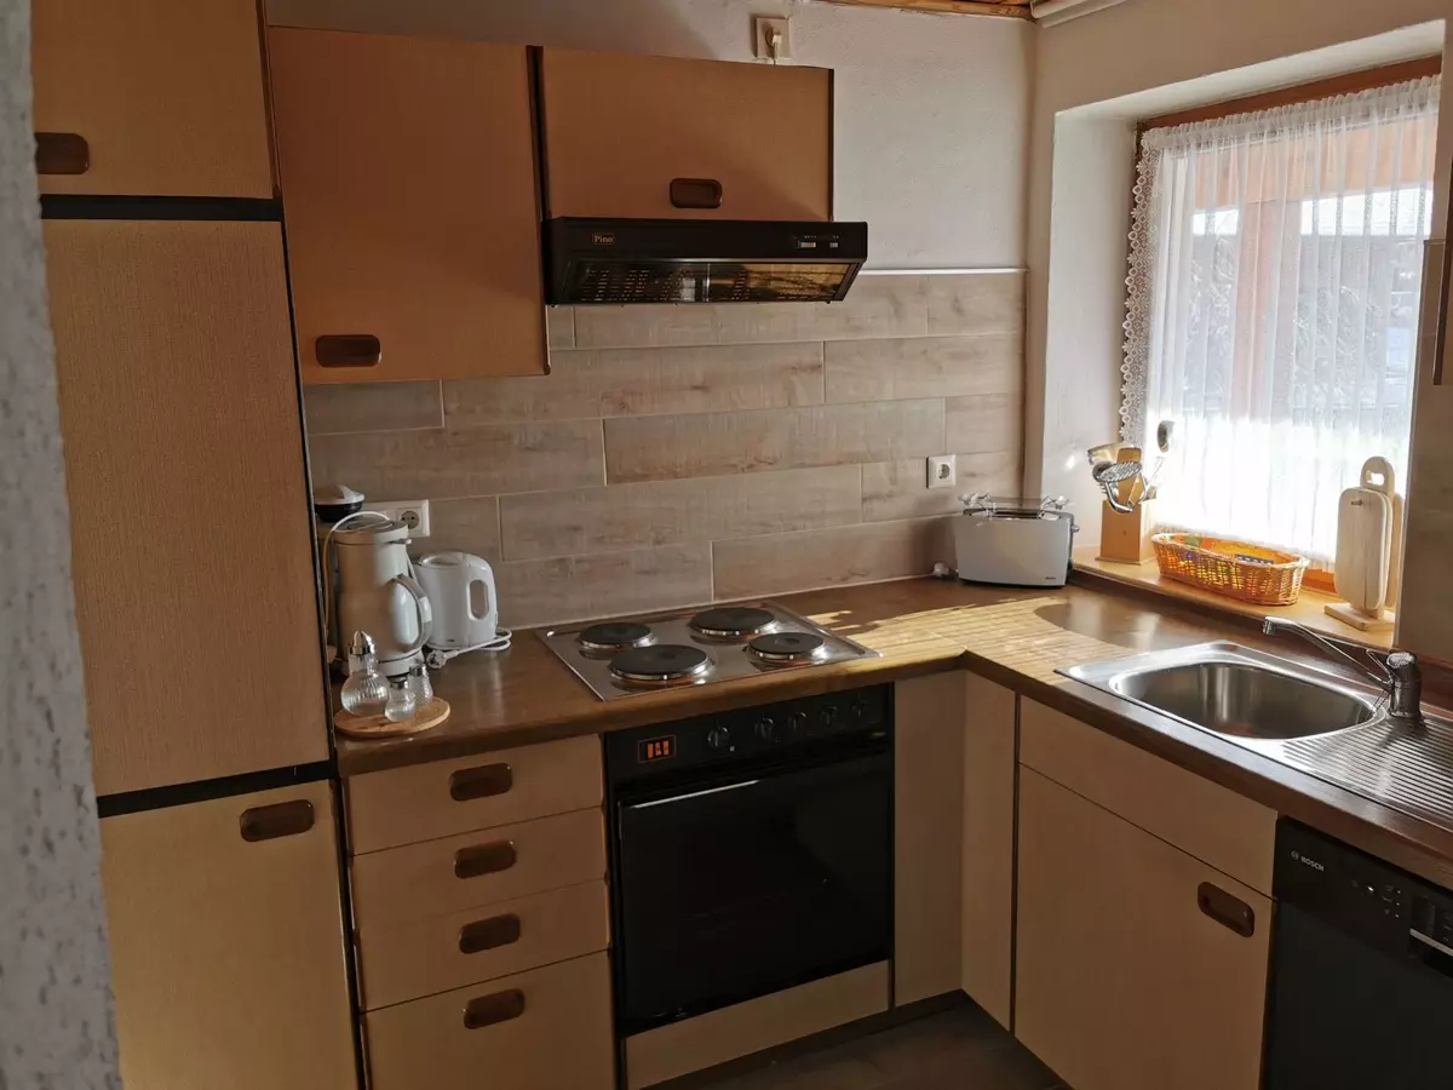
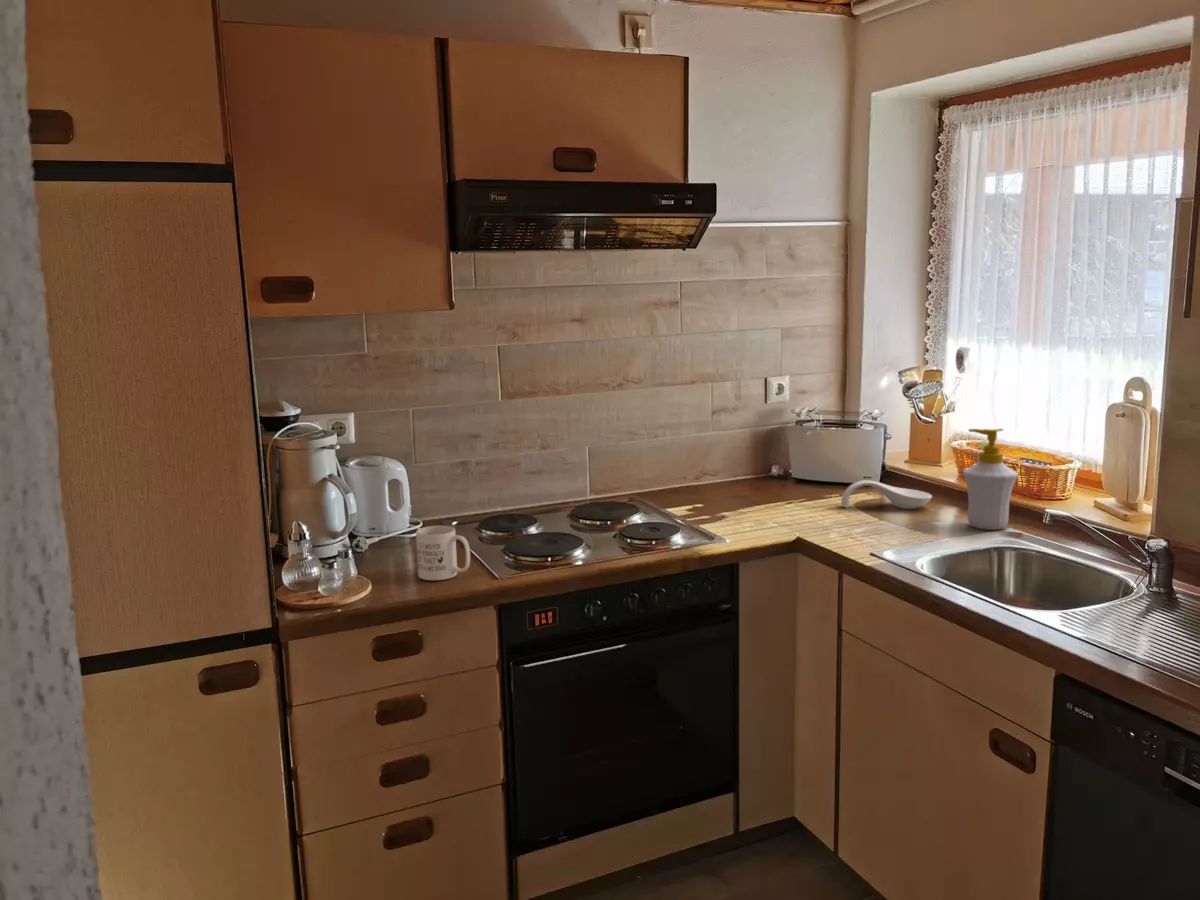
+ spoon rest [840,479,933,510]
+ soap bottle [962,428,1019,531]
+ mug [415,525,471,581]
